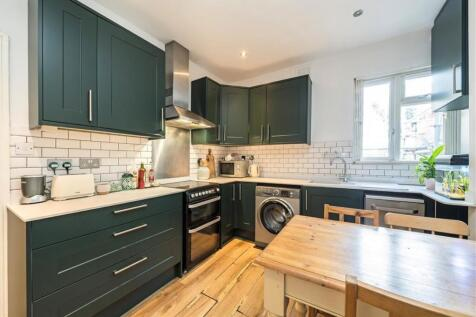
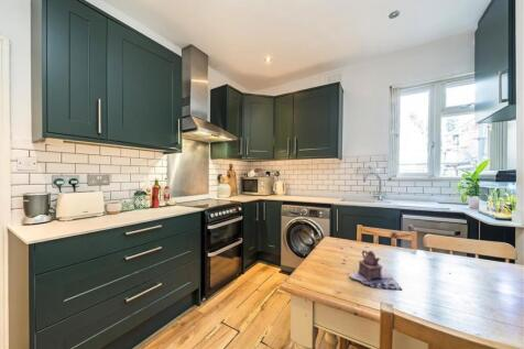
+ teapot [348,249,403,291]
